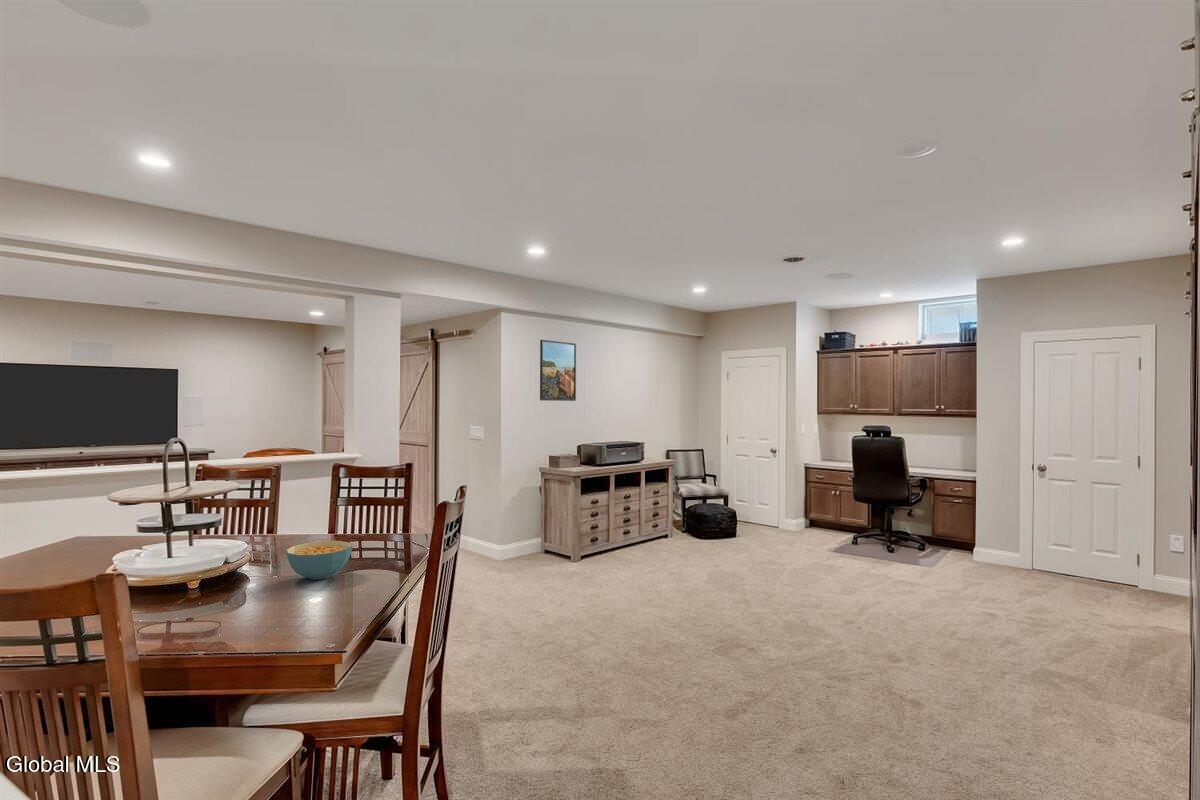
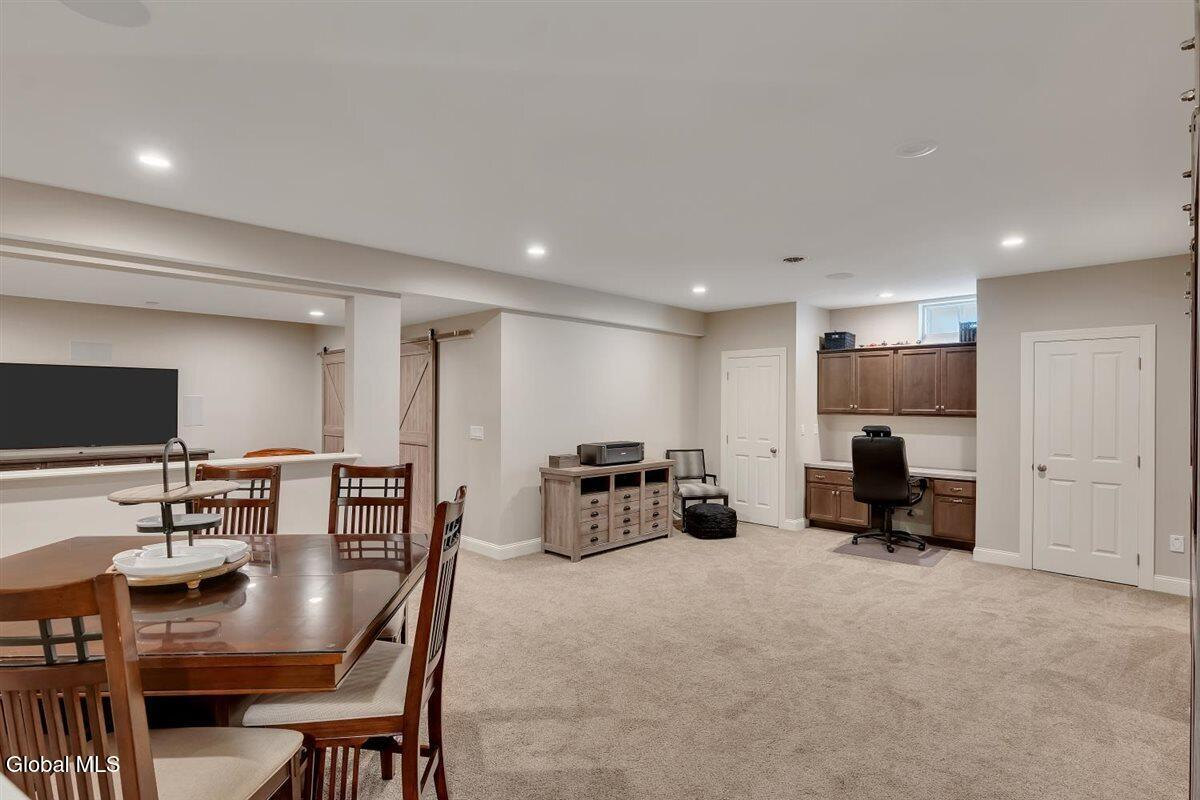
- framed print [539,339,577,402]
- cereal bowl [285,540,353,581]
